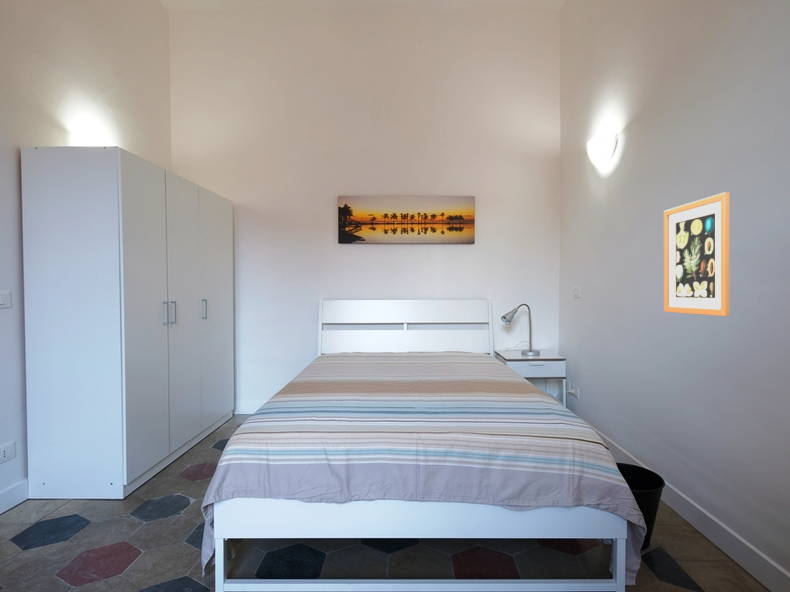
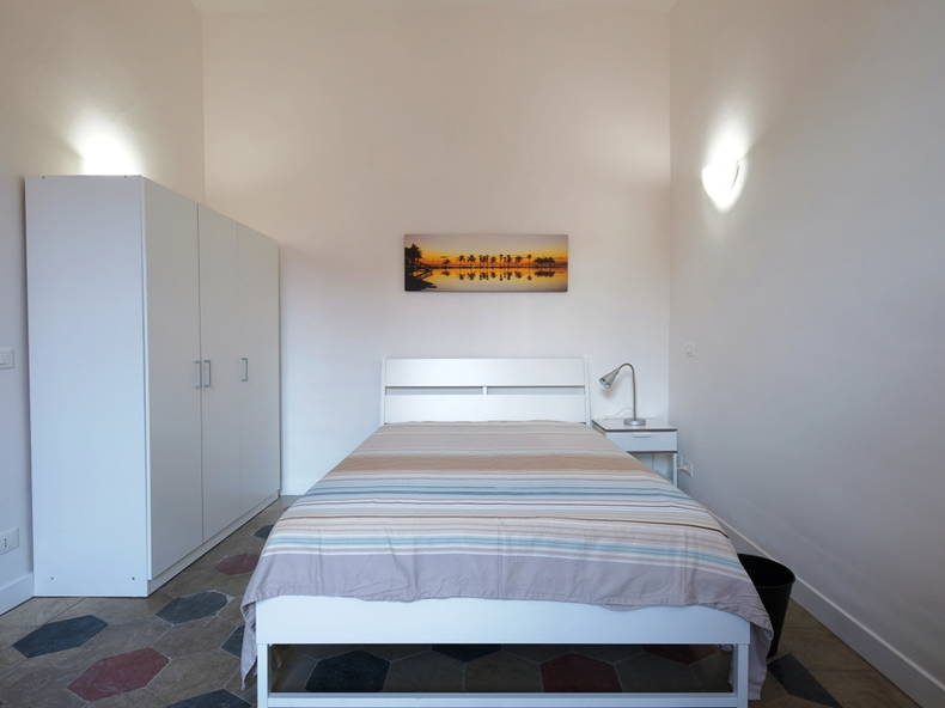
- wall art [663,191,730,317]
